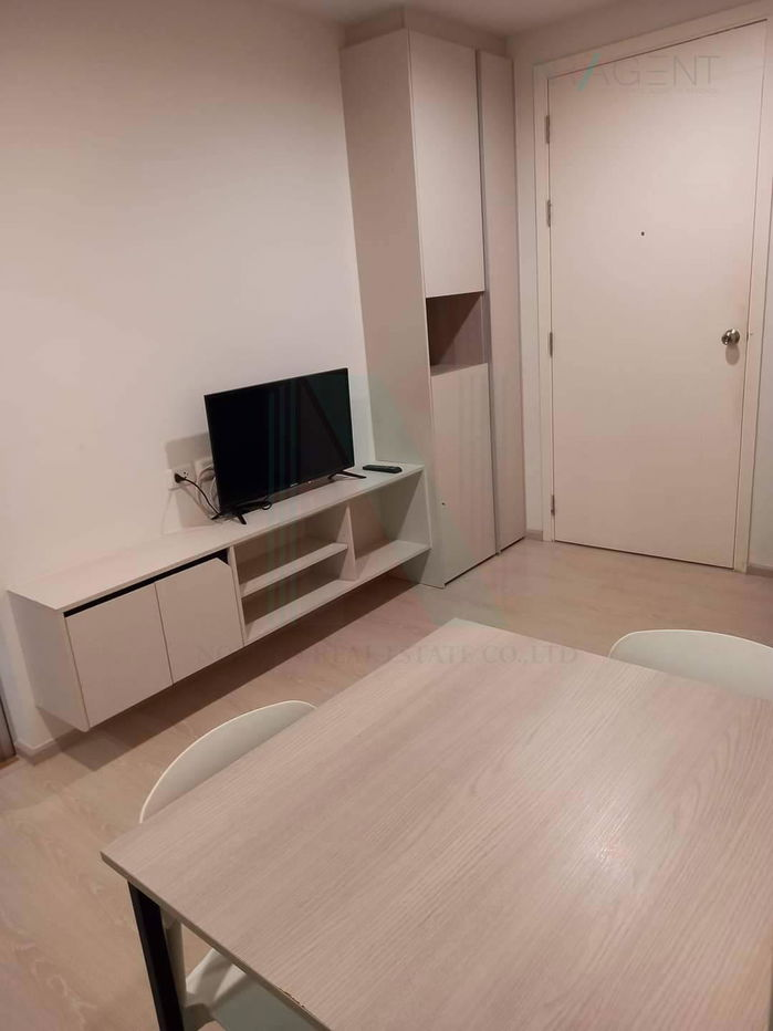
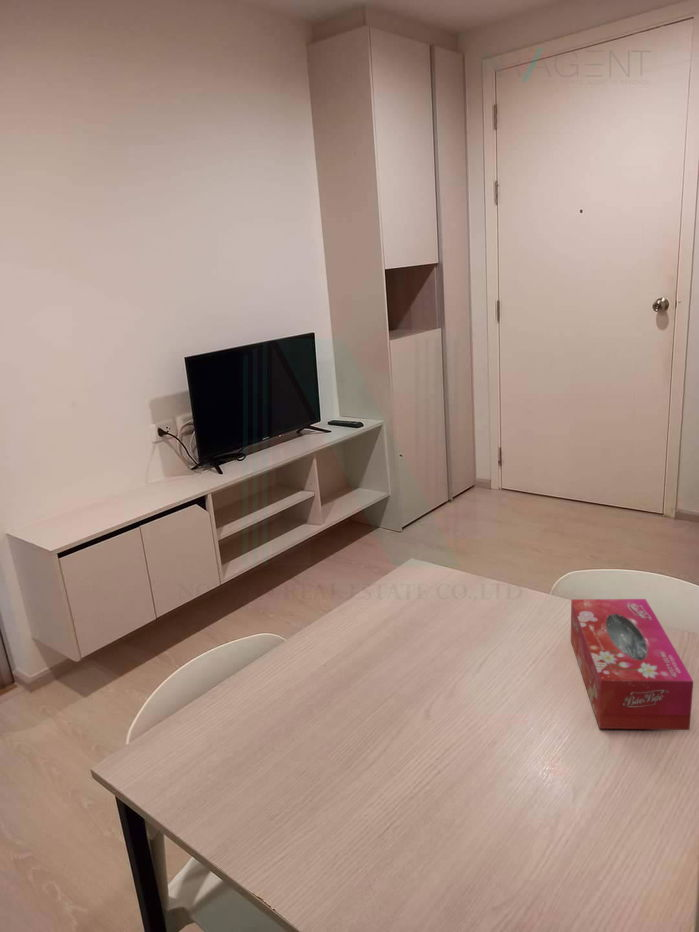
+ tissue box [570,598,694,731]
